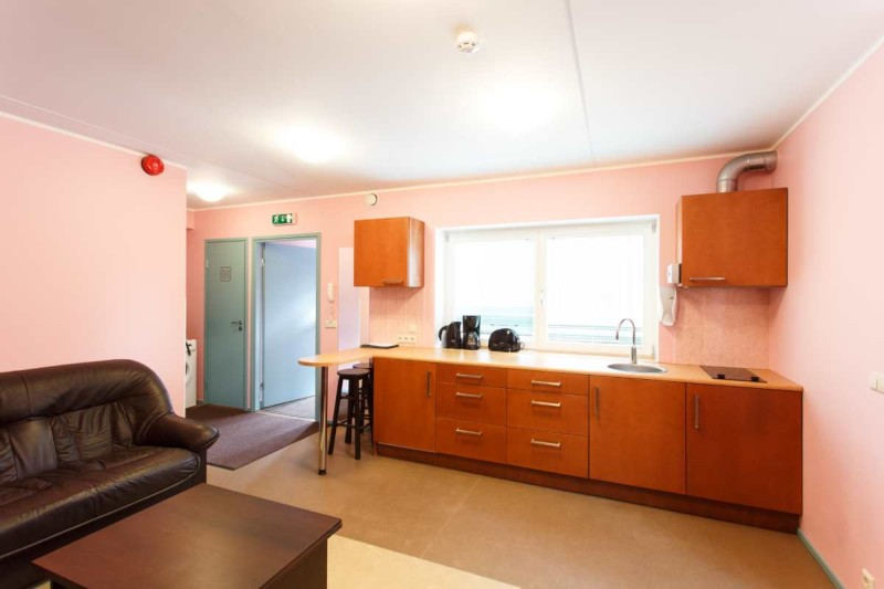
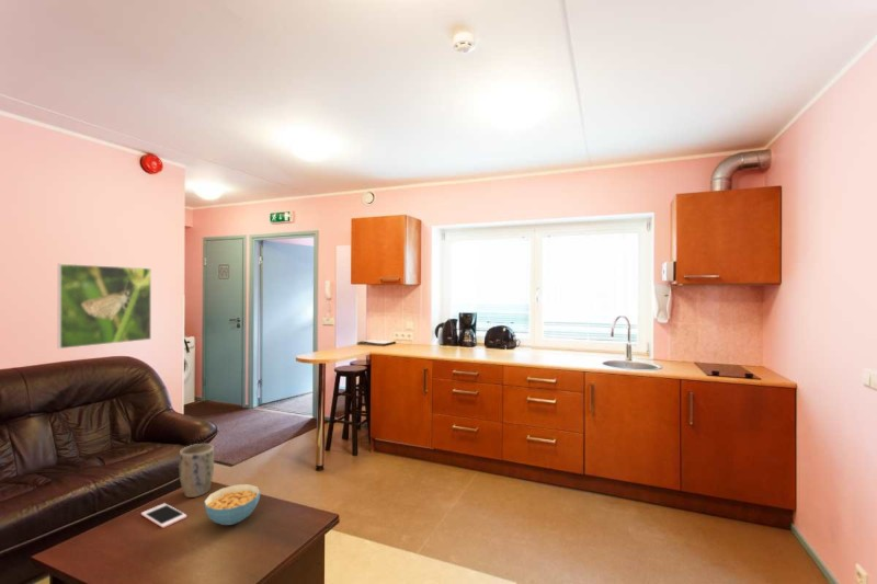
+ cell phone [140,502,187,529]
+ plant pot [178,443,215,499]
+ cereal bowl [203,483,262,526]
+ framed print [57,263,152,350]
